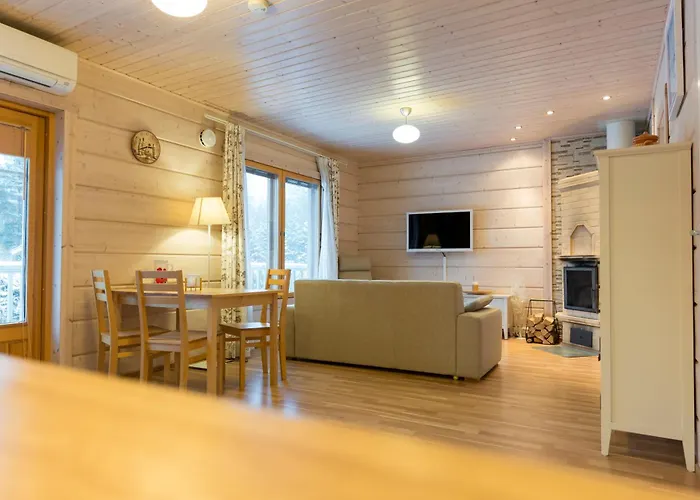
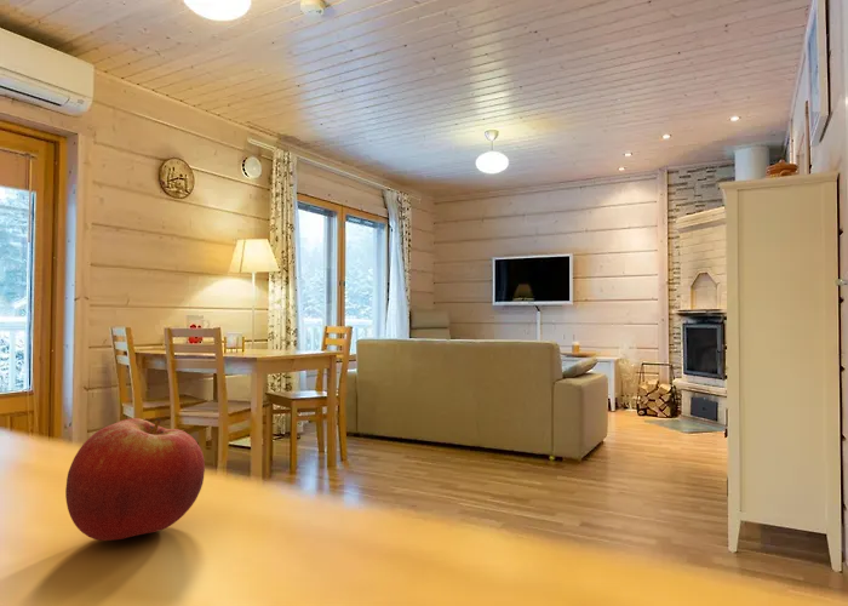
+ fruit [64,417,206,542]
